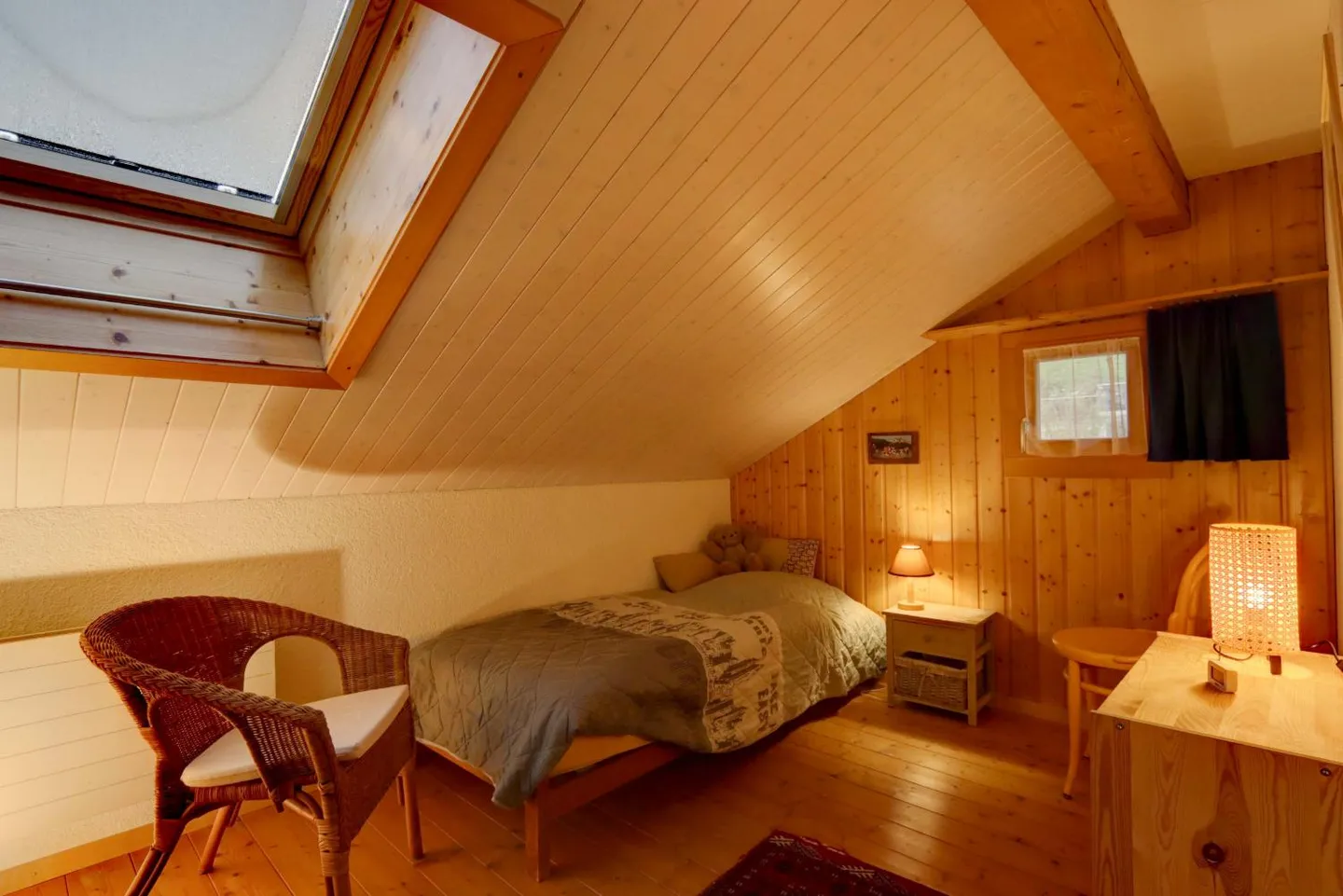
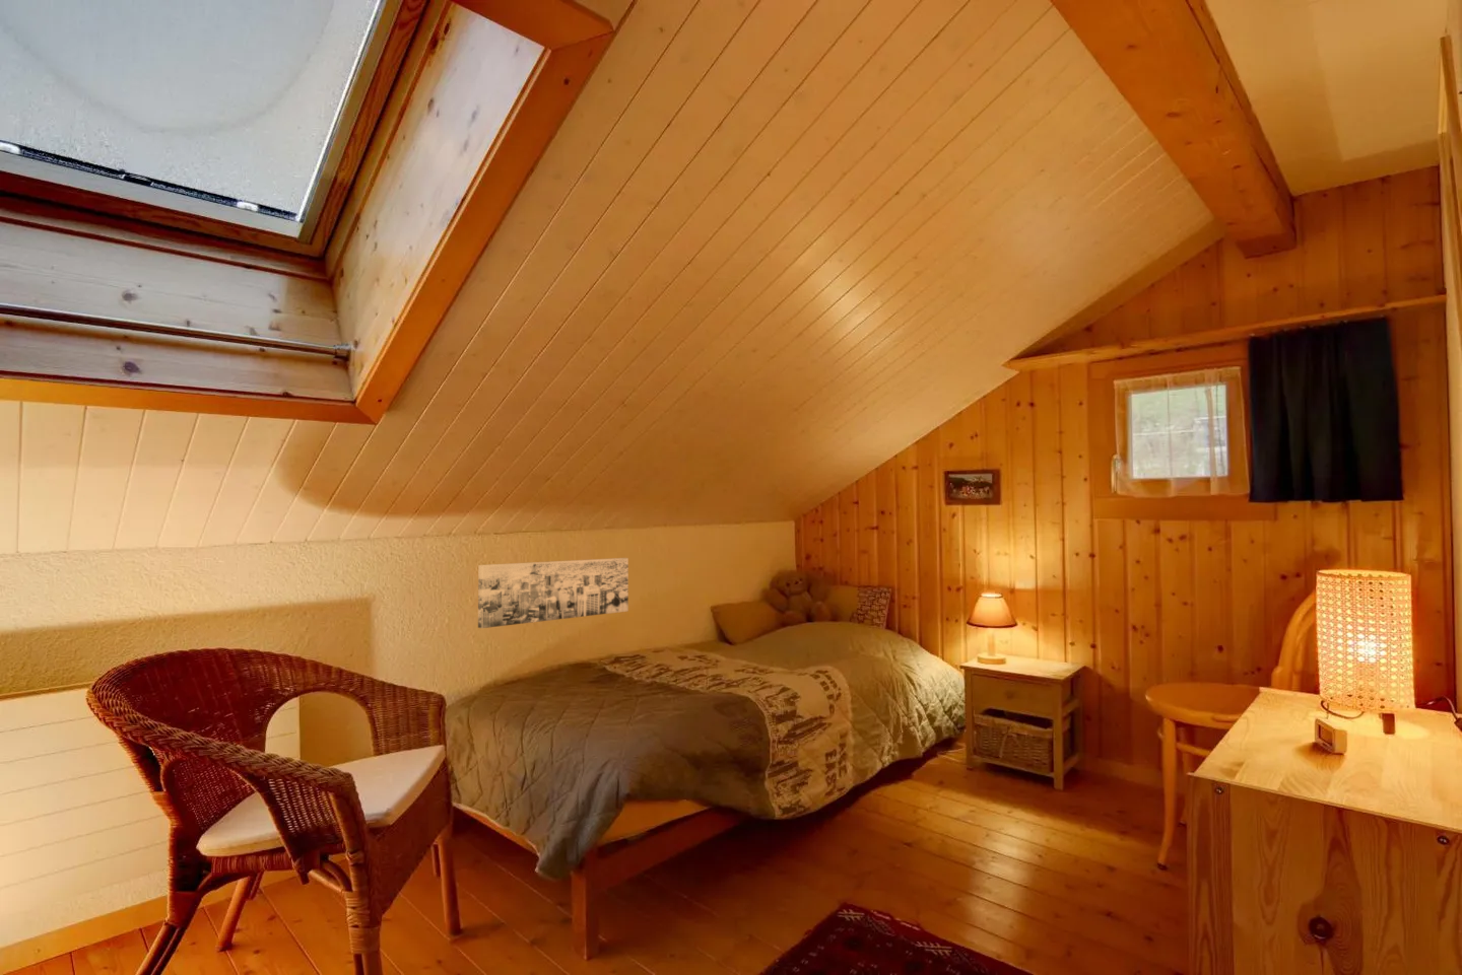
+ wall art [477,557,629,629]
